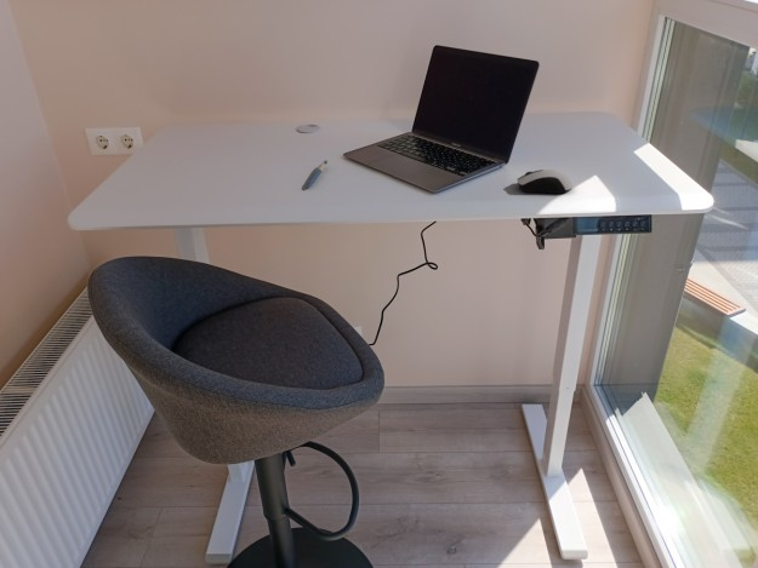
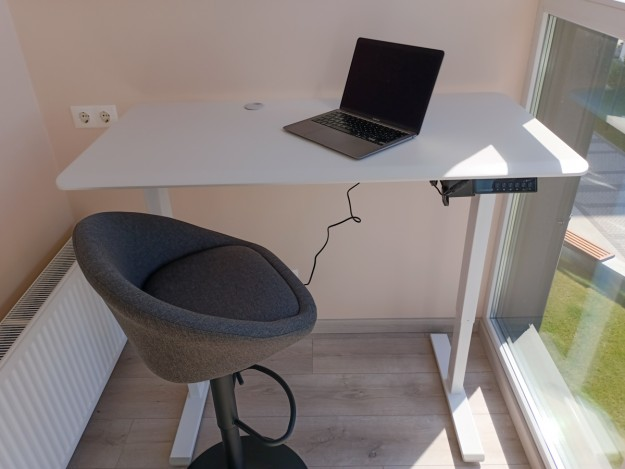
- computer mouse [517,168,575,195]
- pen [306,159,329,189]
